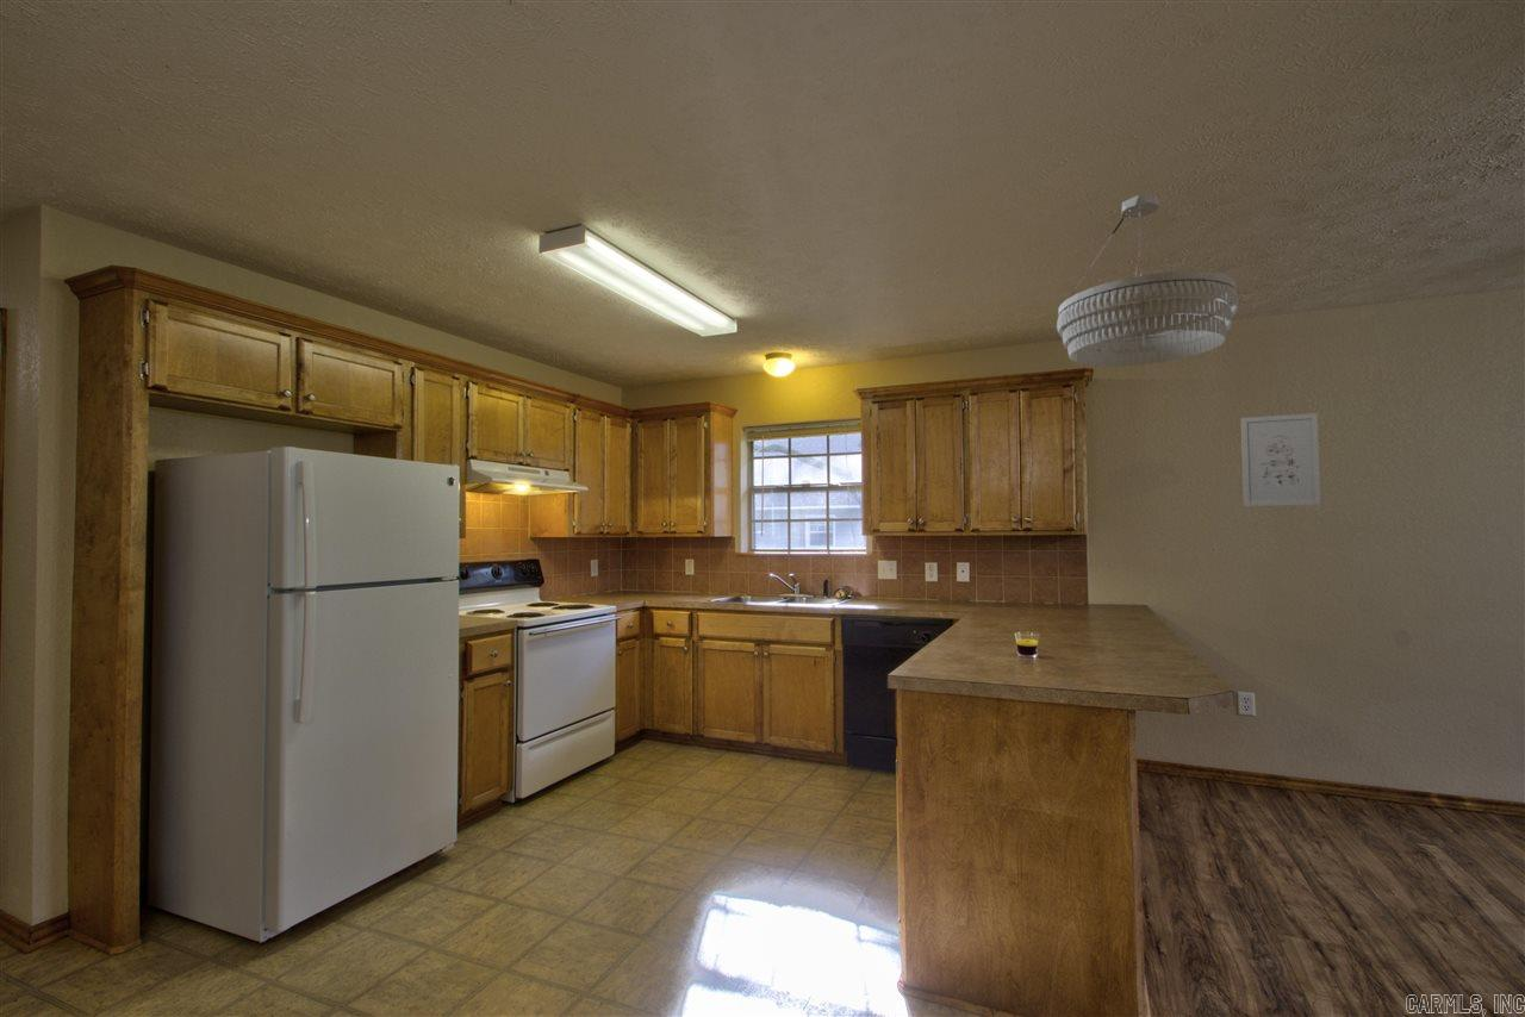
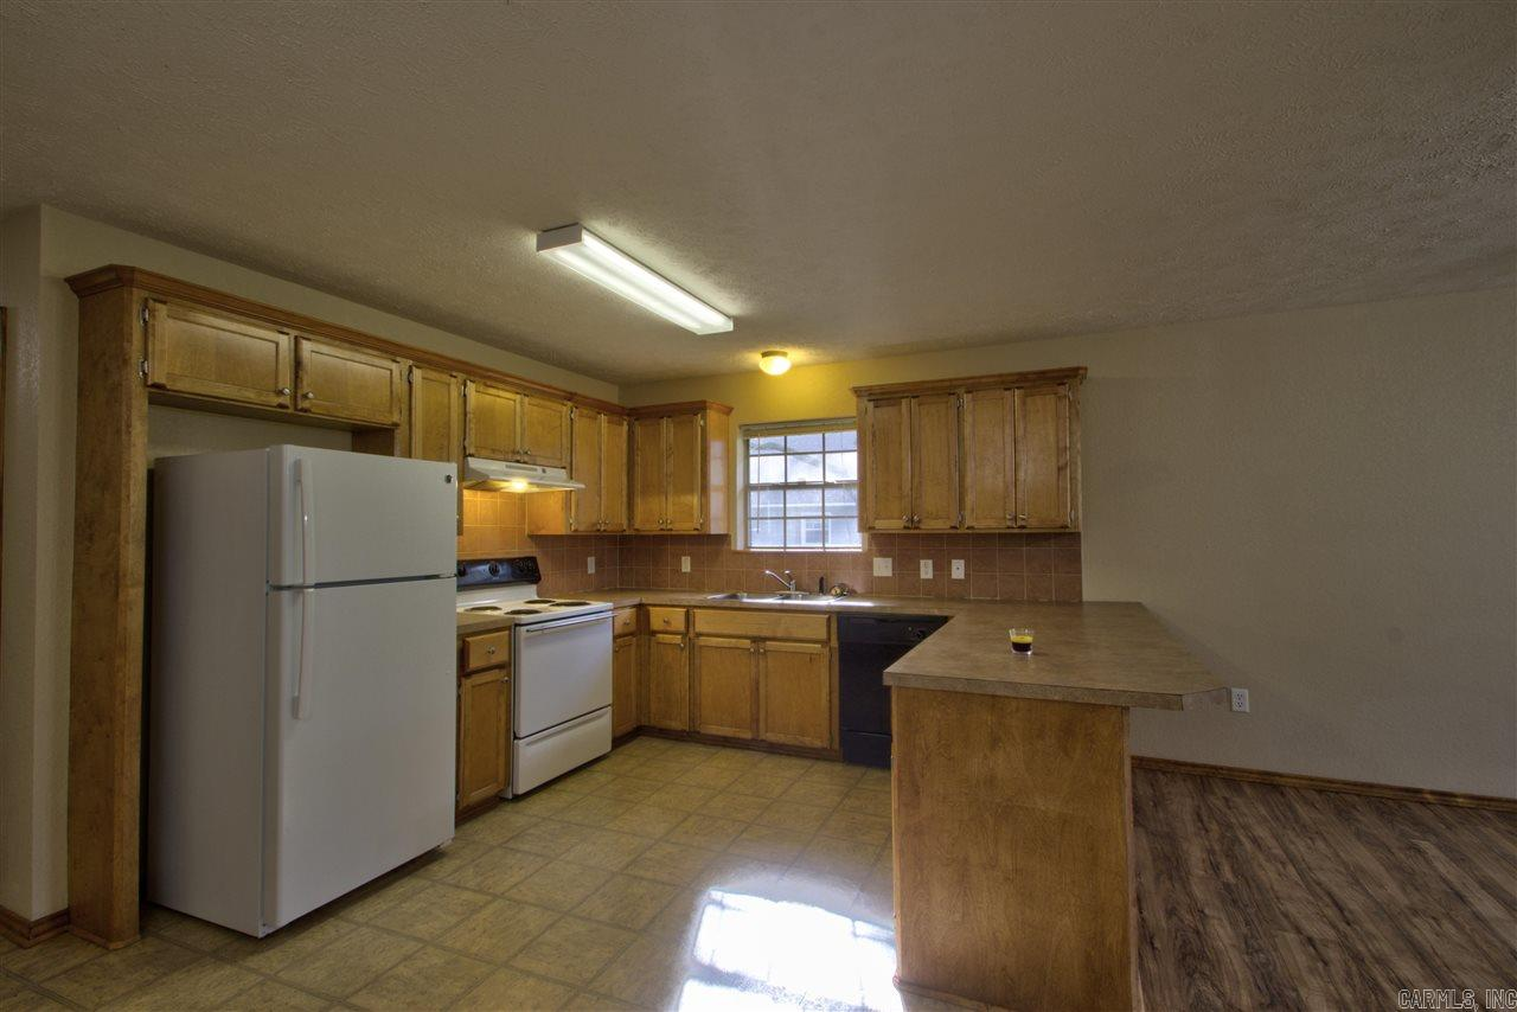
- wall art [1240,412,1321,509]
- chandelier [1056,193,1240,368]
